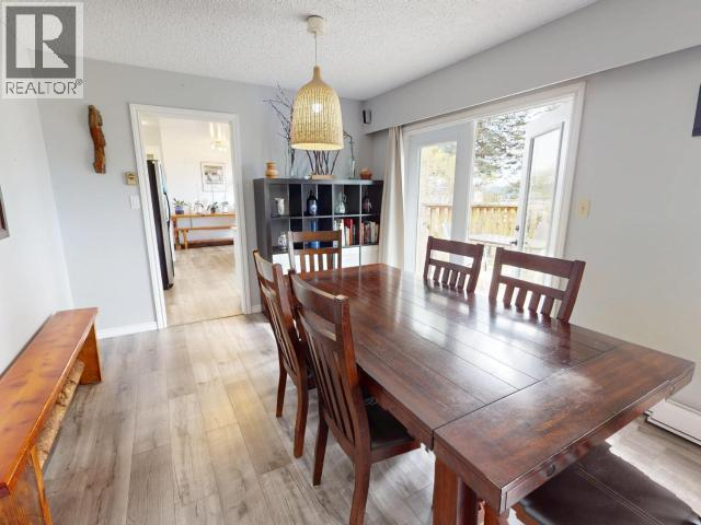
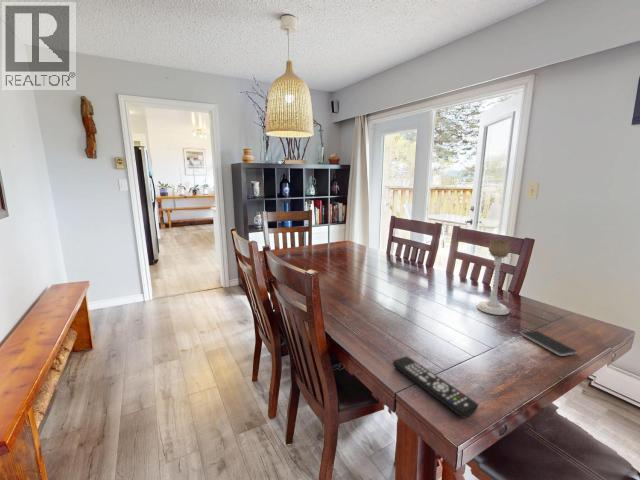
+ candle holder [476,239,511,316]
+ remote control [392,355,479,419]
+ smartphone [521,330,578,357]
